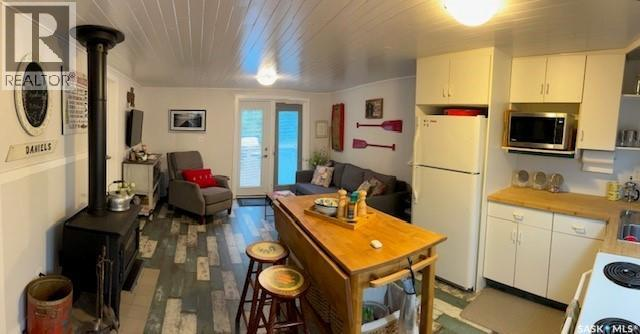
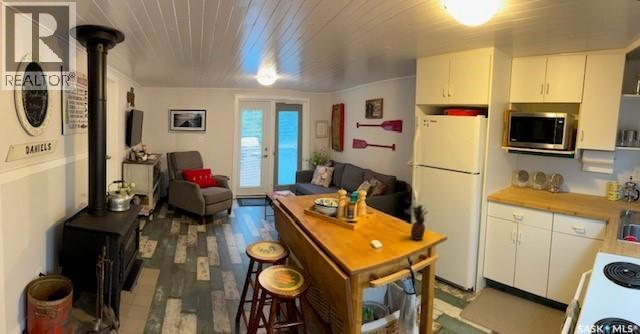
+ fruit [408,203,429,241]
